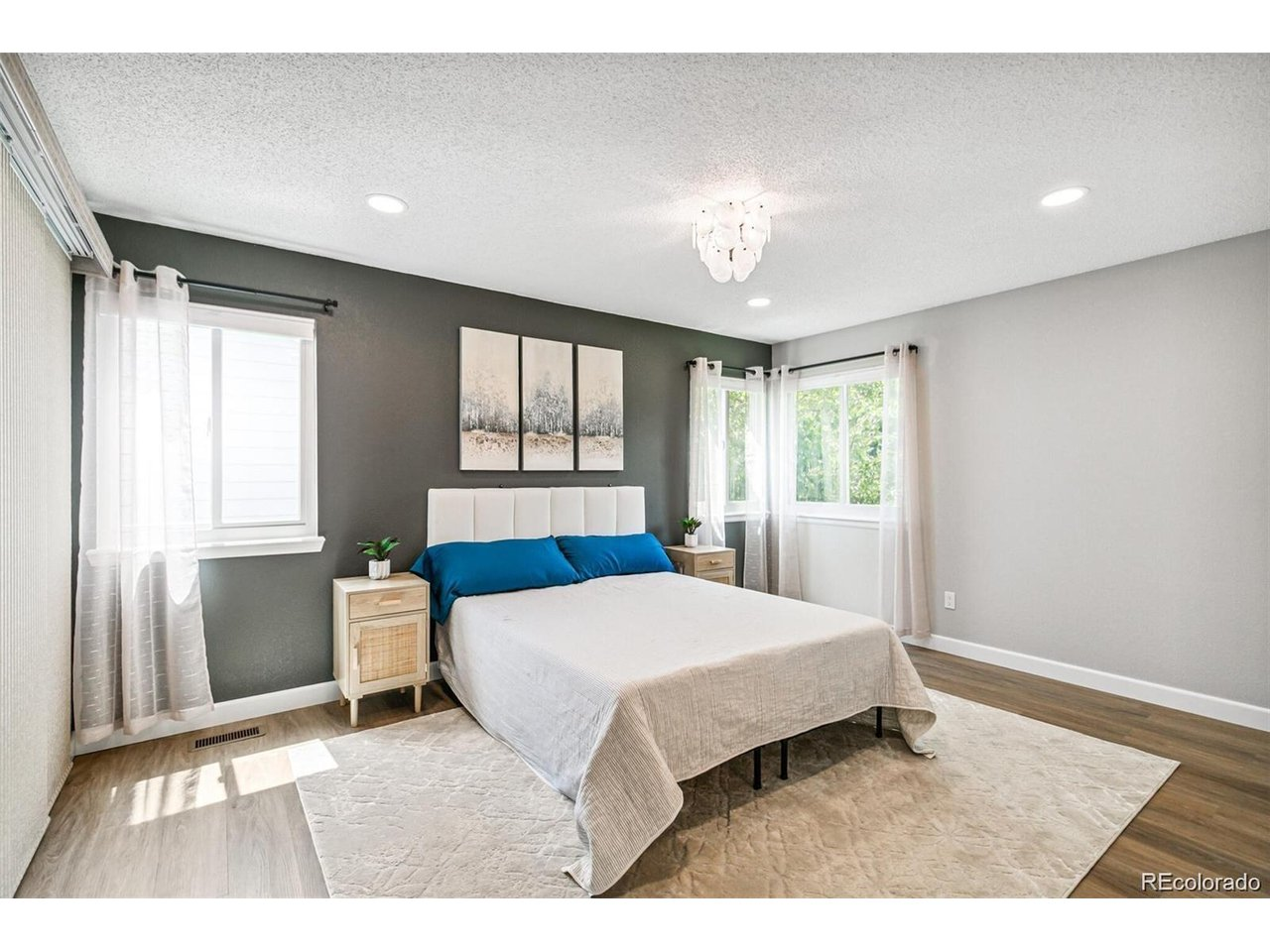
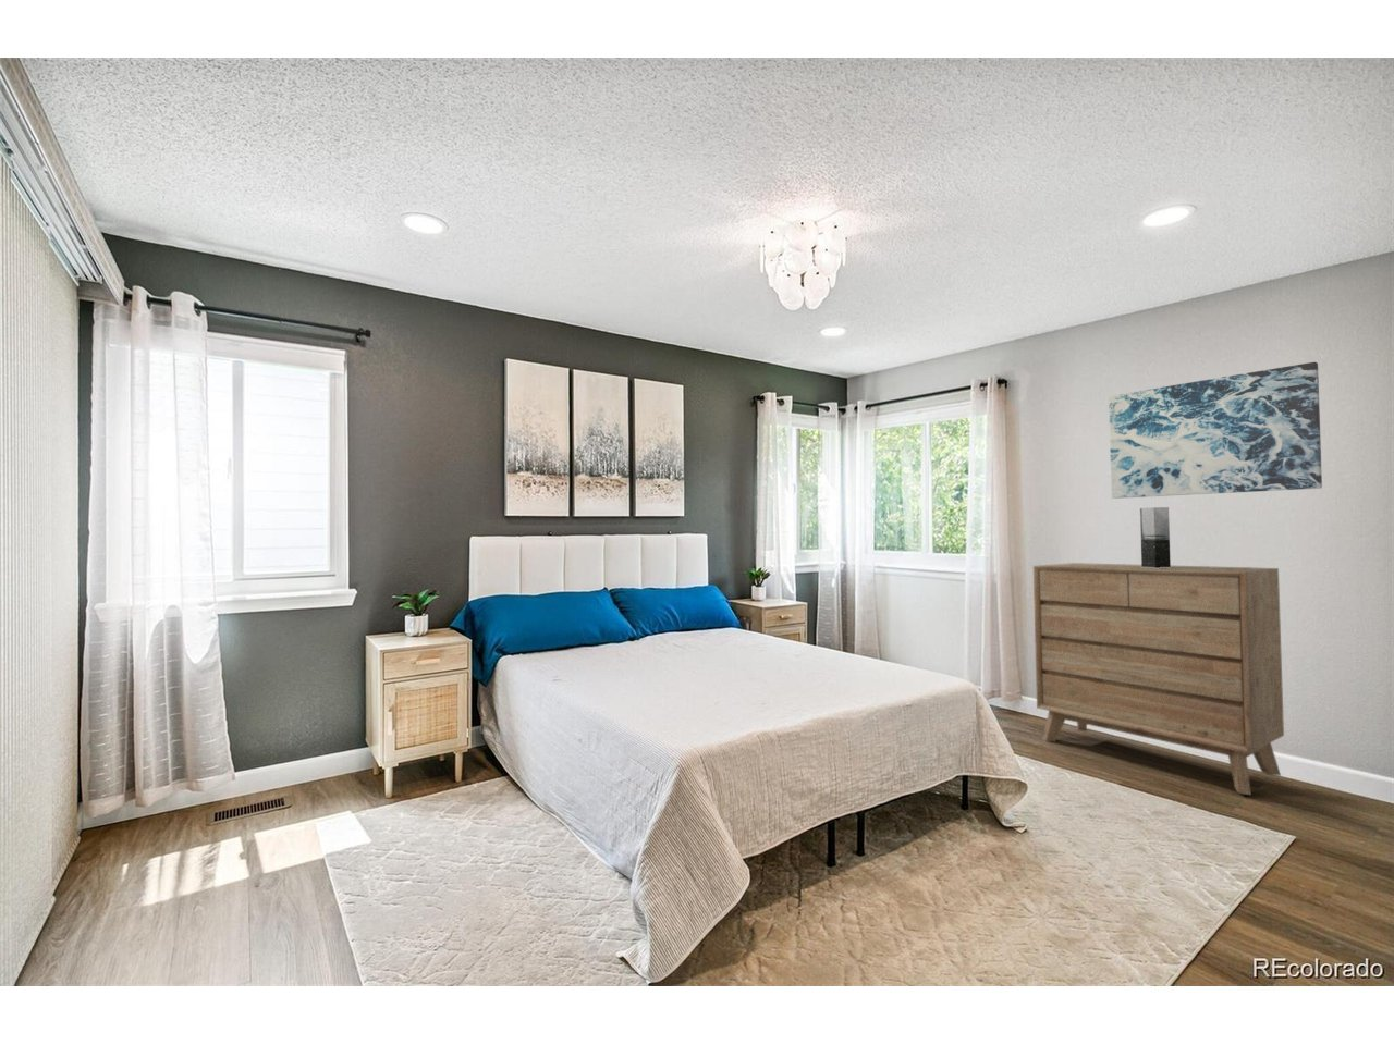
+ dresser [1033,562,1285,796]
+ wall art [1108,361,1324,499]
+ vase [1139,506,1172,569]
